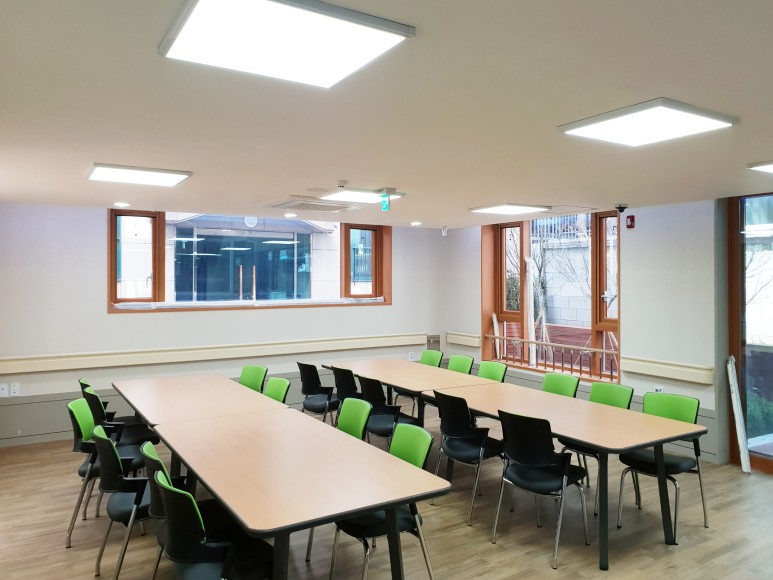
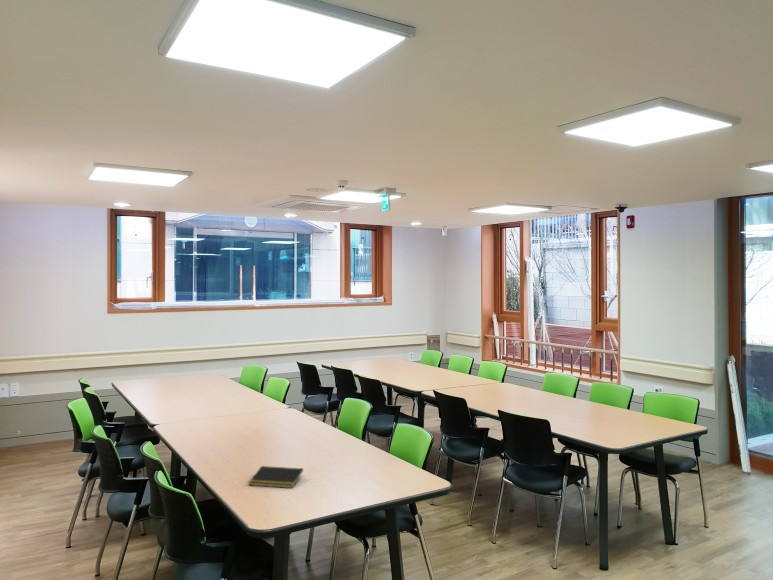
+ notepad [248,465,304,489]
